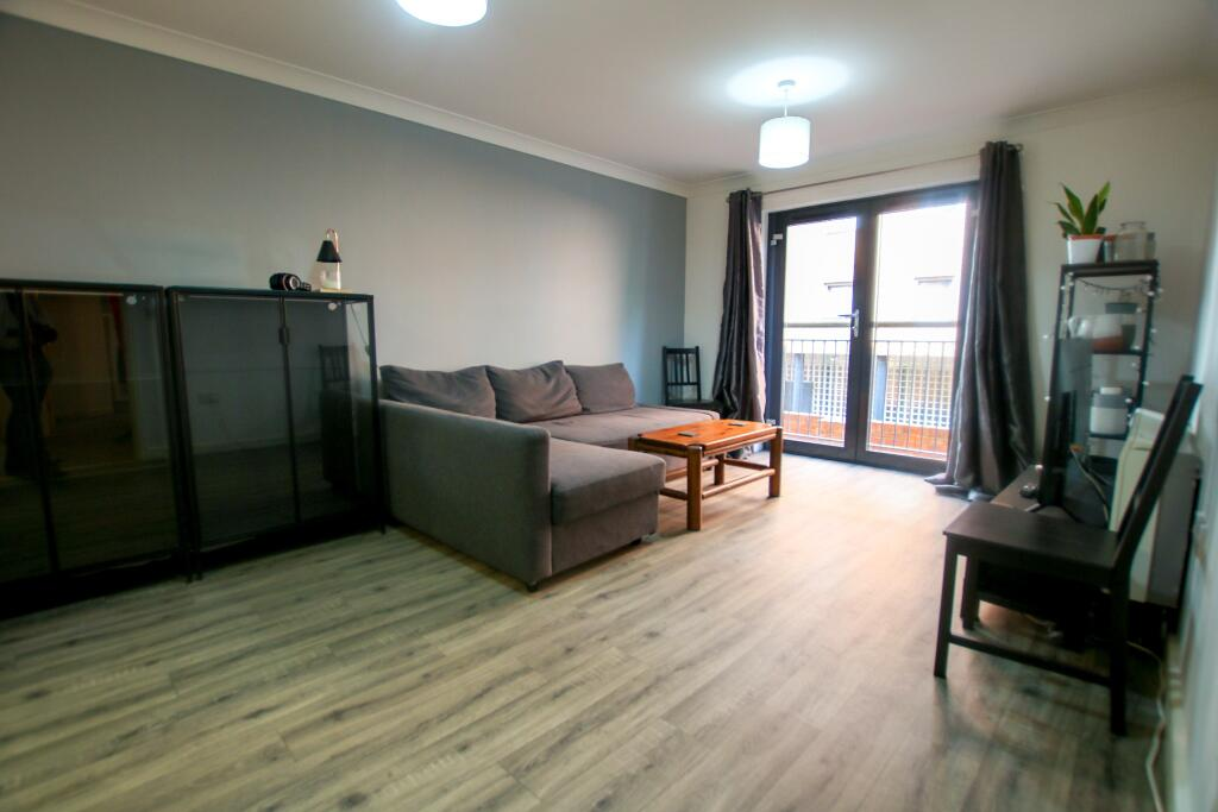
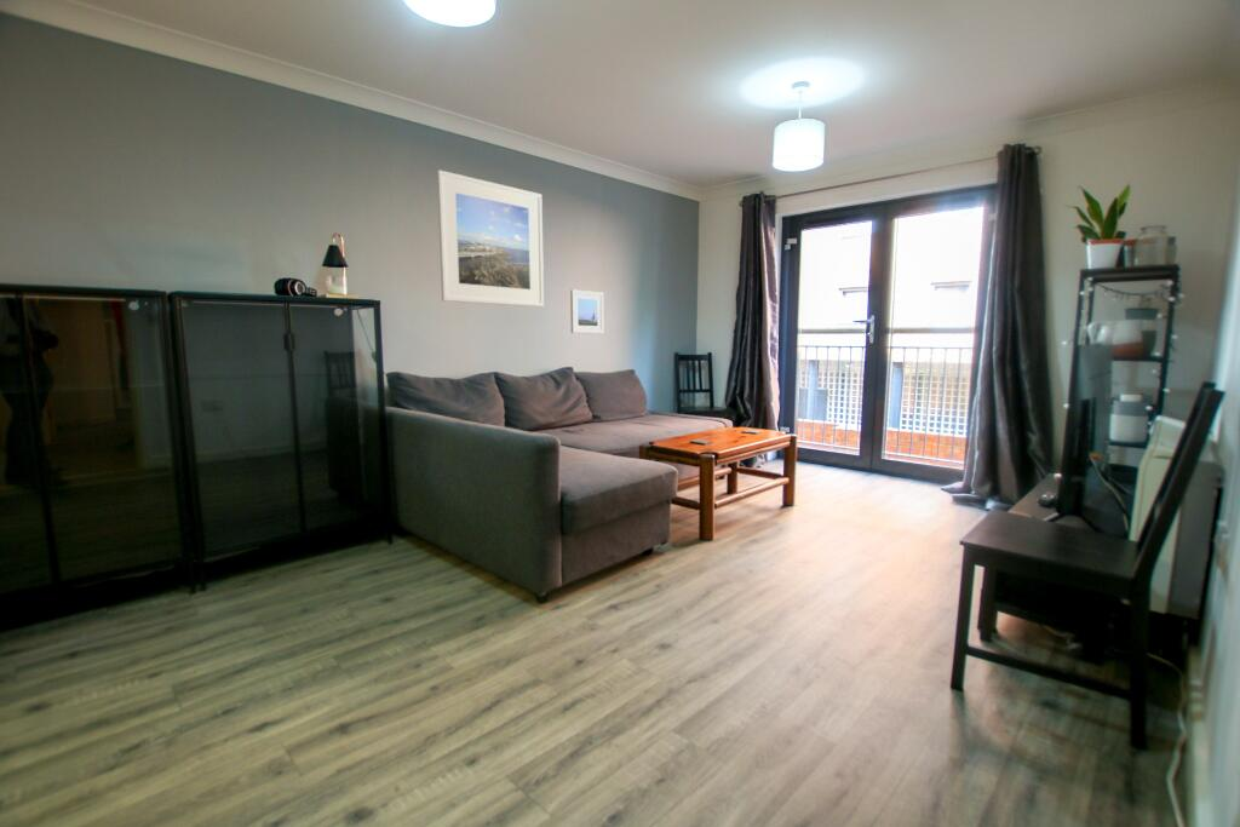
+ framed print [436,168,545,308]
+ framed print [569,288,604,334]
